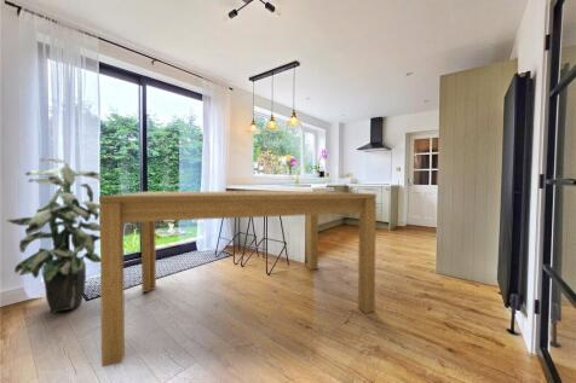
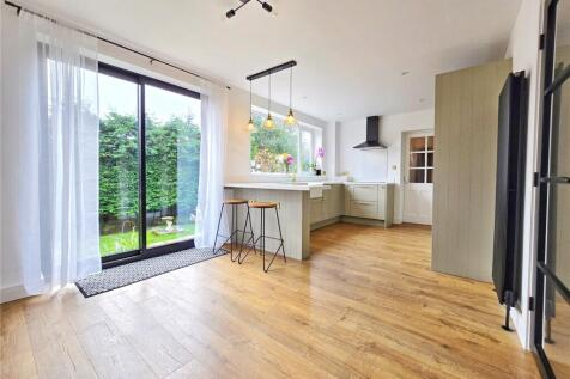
- dining table [98,190,378,369]
- indoor plant [6,157,104,314]
